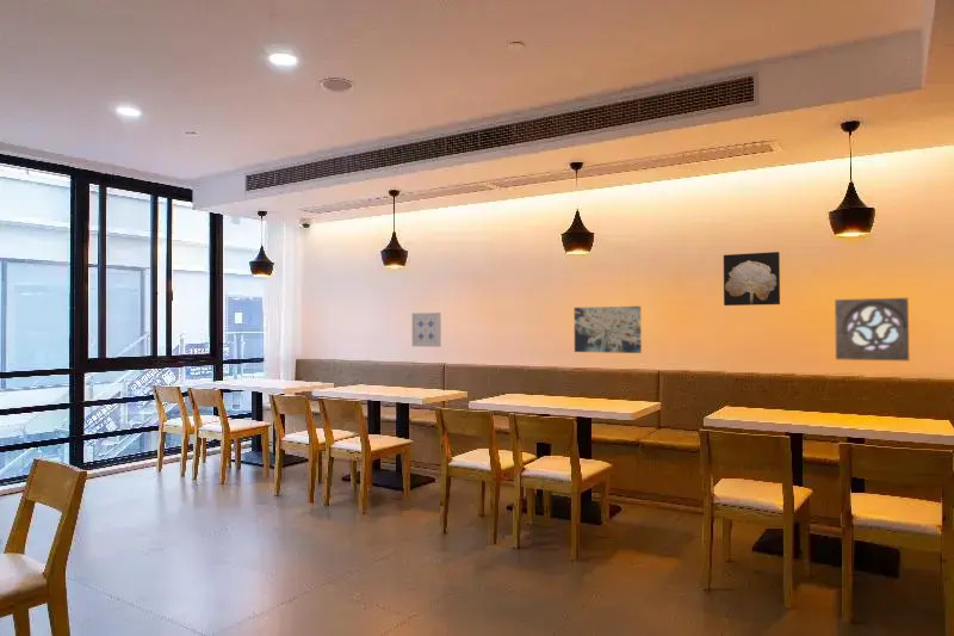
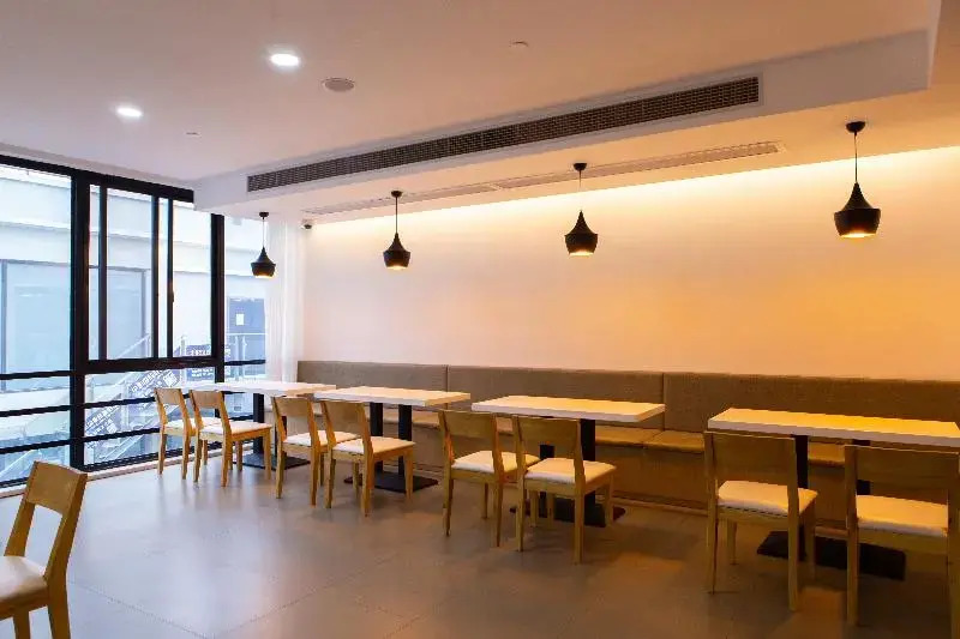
- wall art [574,305,643,354]
- wall art [411,311,442,348]
- wall ornament [834,297,910,362]
- wall art [723,251,781,307]
